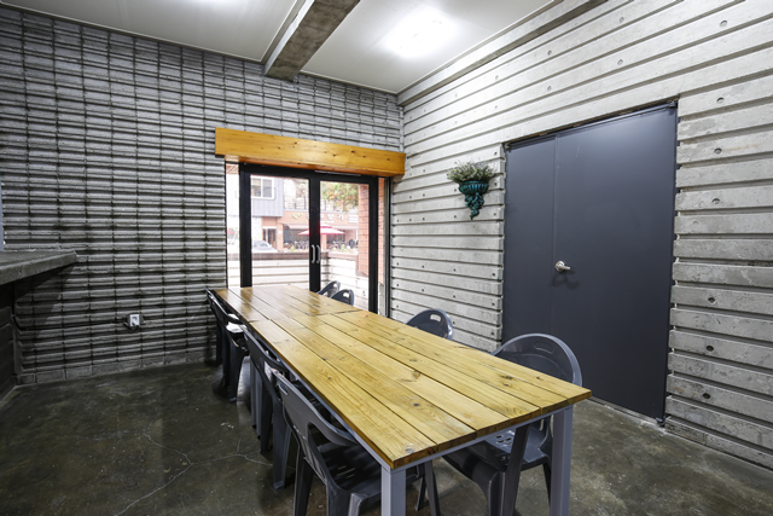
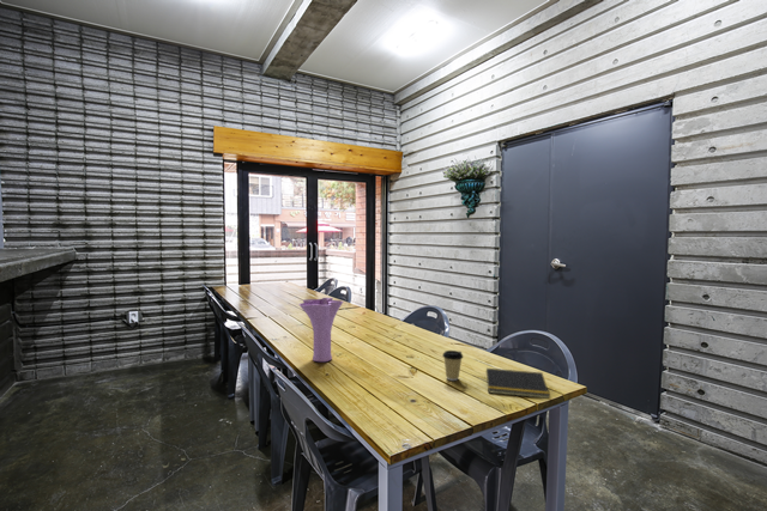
+ vase [297,297,344,363]
+ coffee cup [441,349,465,382]
+ notepad [484,367,551,400]
